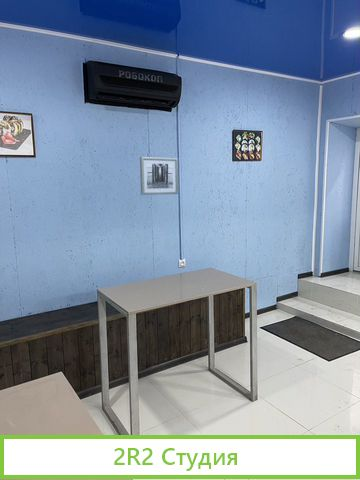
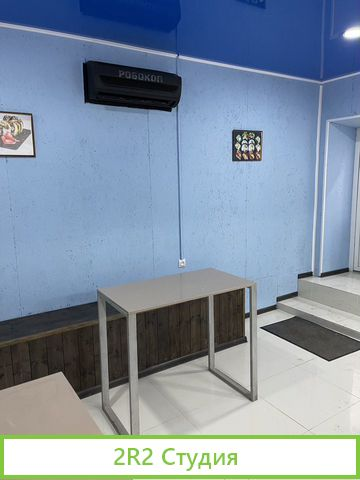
- wall art [139,156,180,196]
